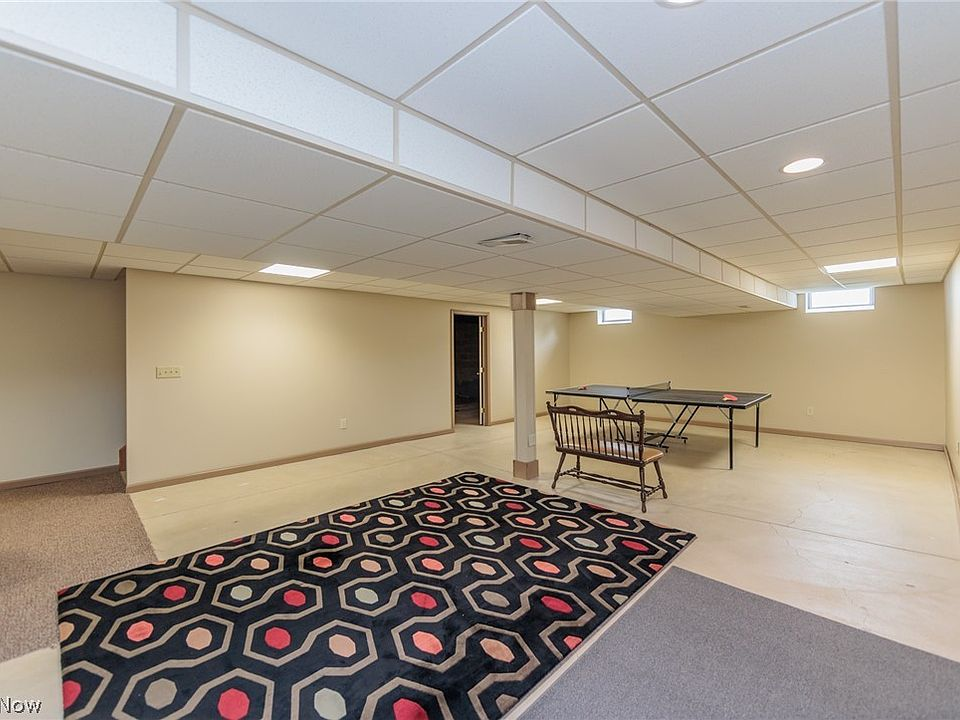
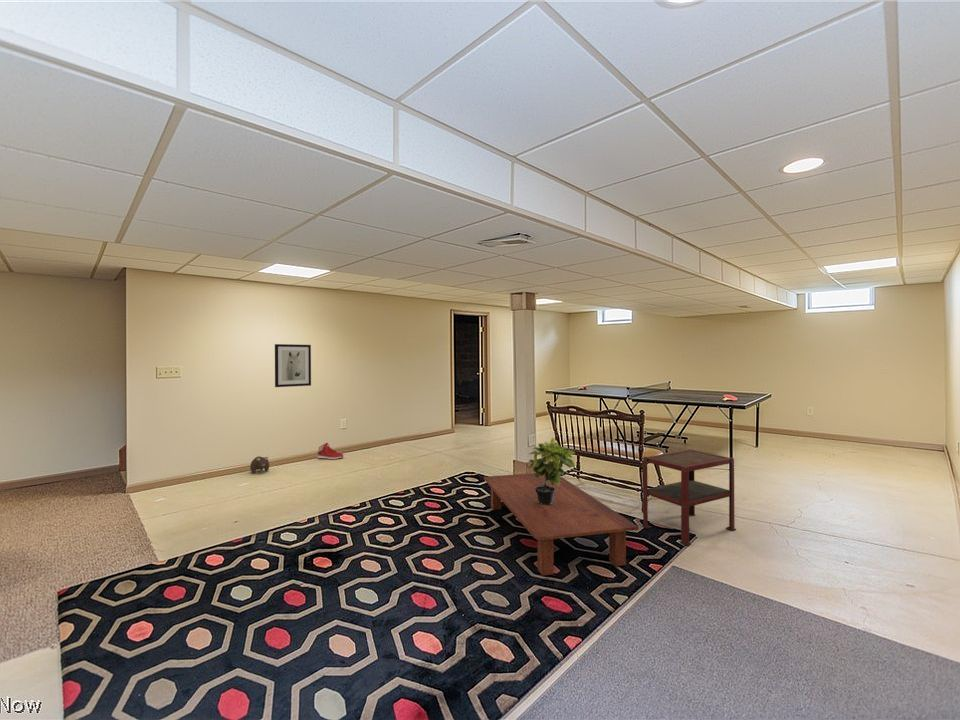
+ side table [641,449,737,546]
+ coffee table [483,472,640,577]
+ plush toy [249,455,270,475]
+ wall art [274,343,312,388]
+ sneaker [316,442,344,460]
+ potted plant [527,437,576,504]
